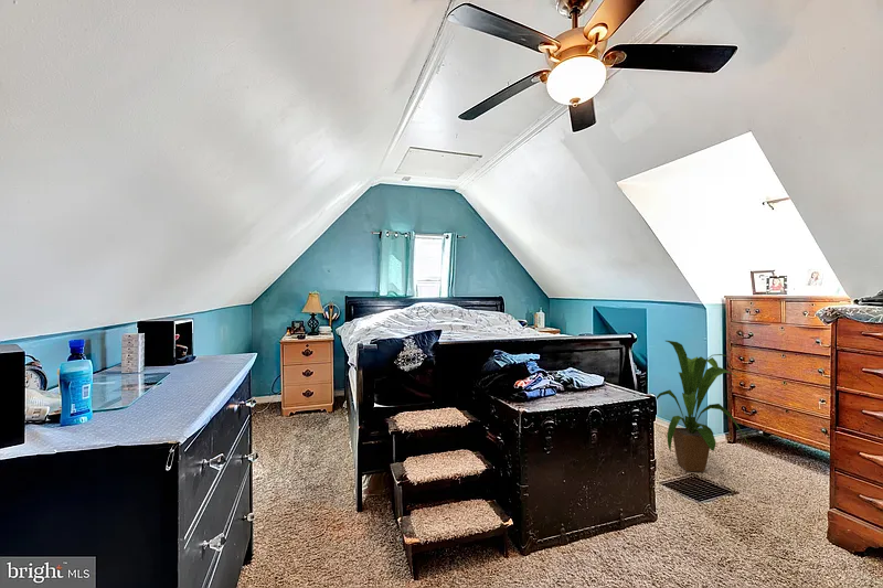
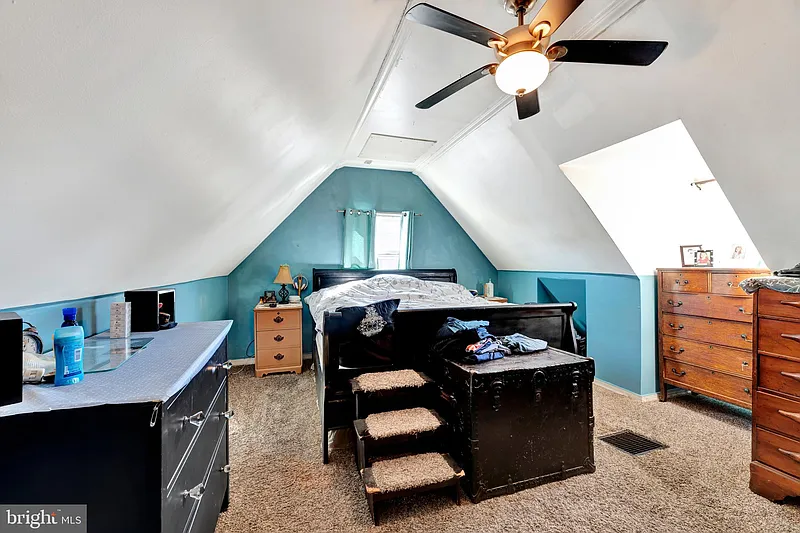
- house plant [656,340,751,473]
